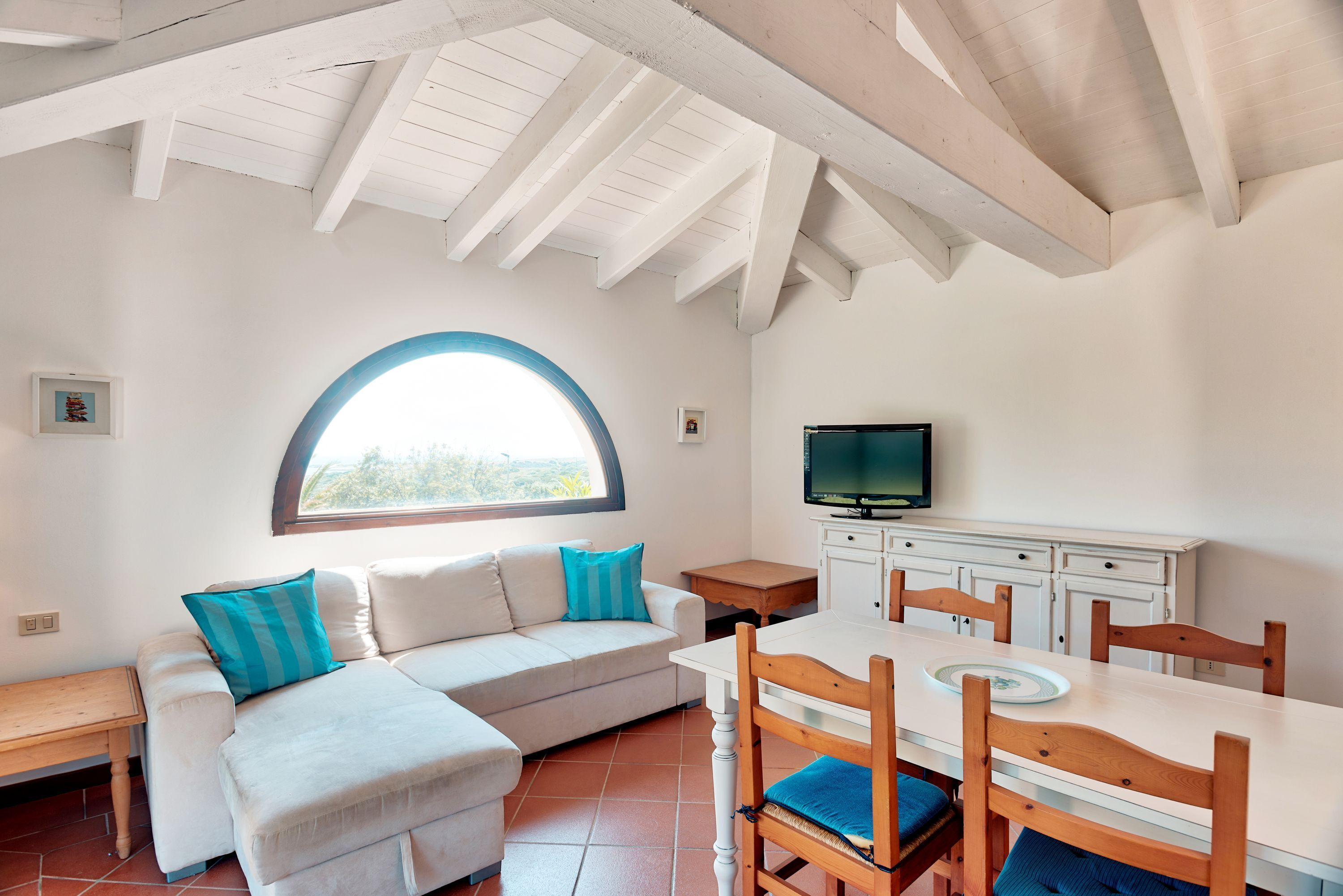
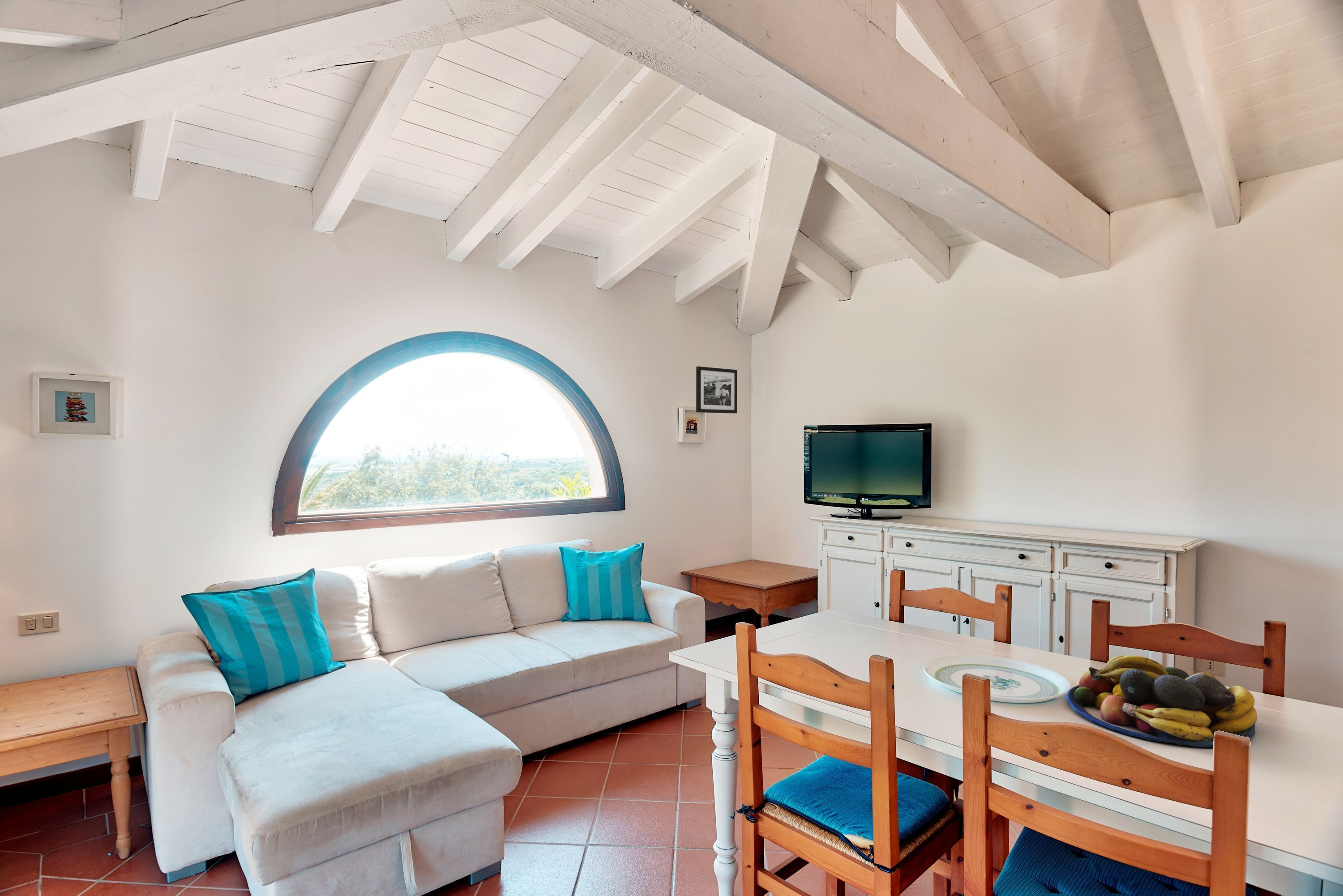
+ picture frame [696,366,737,414]
+ fruit bowl [1065,655,1257,748]
